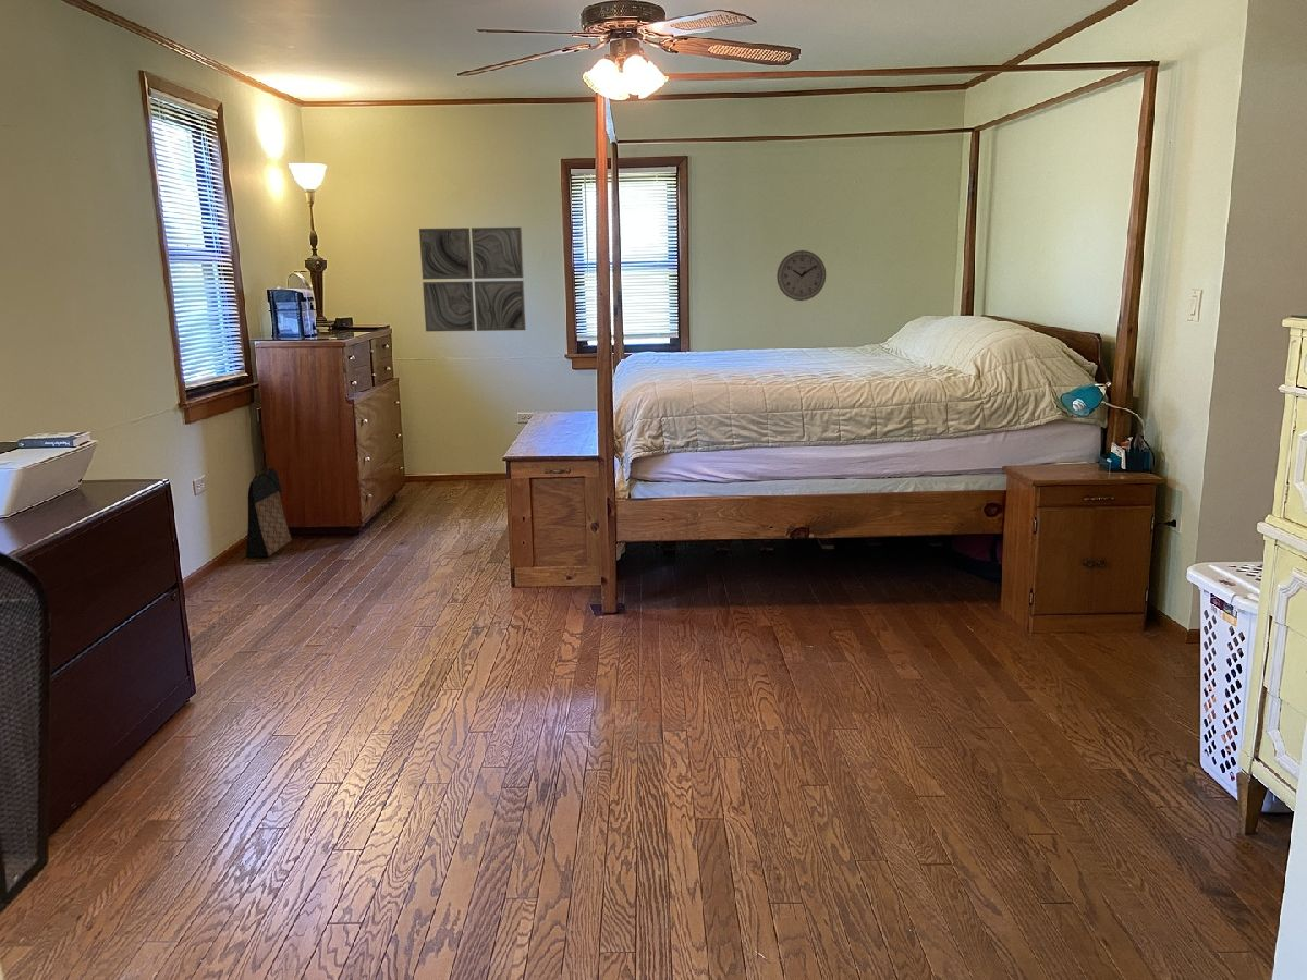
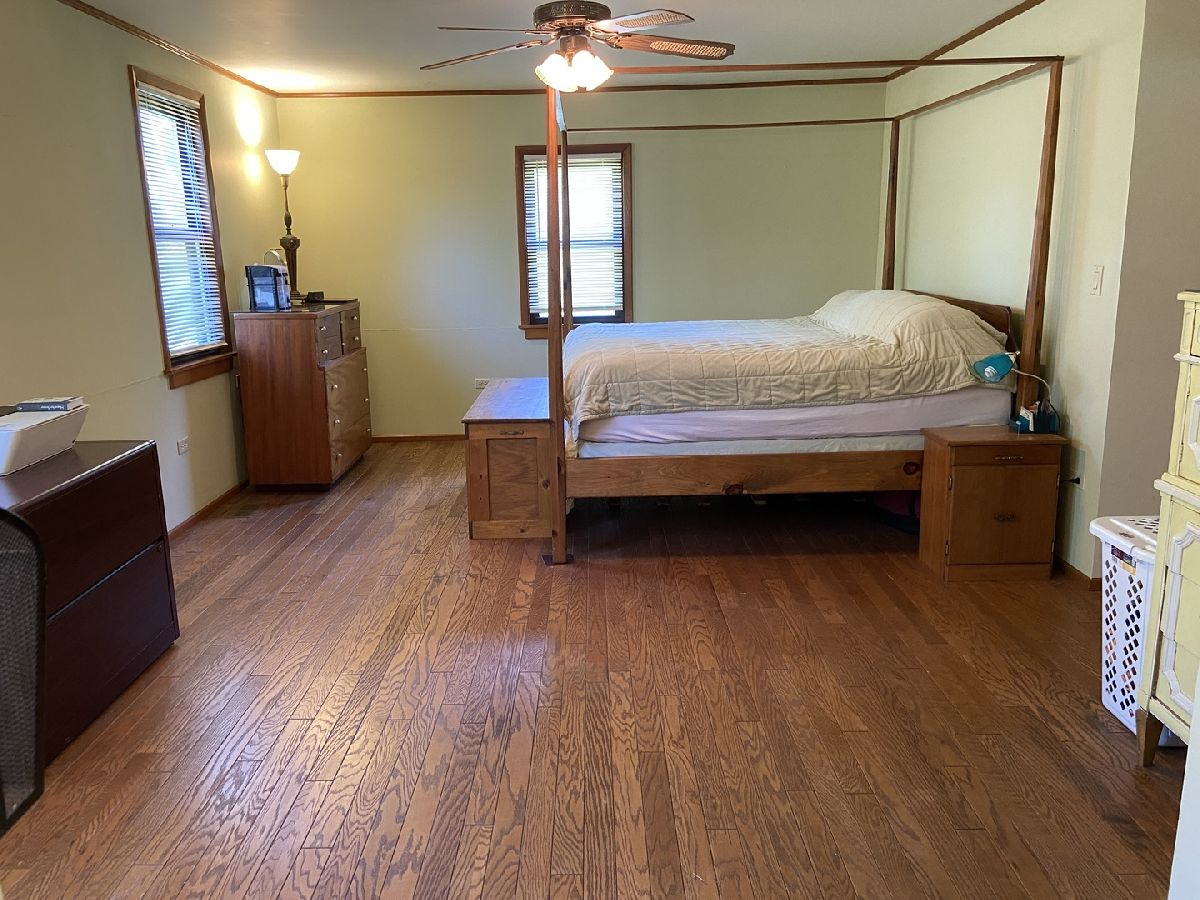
- wall art [418,226,527,332]
- wall clock [775,249,827,302]
- bag [245,466,293,559]
